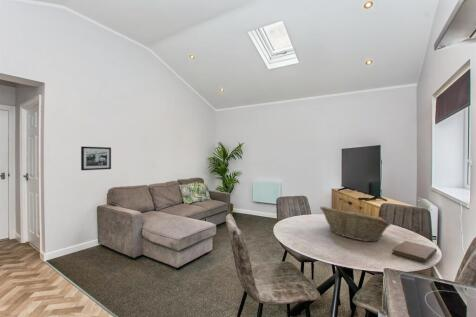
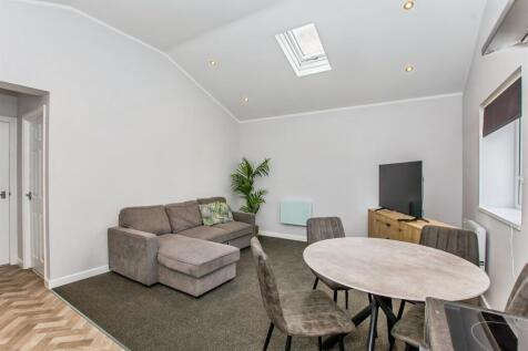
- notebook [391,240,438,264]
- picture frame [80,145,112,171]
- fruit basket [319,206,392,243]
